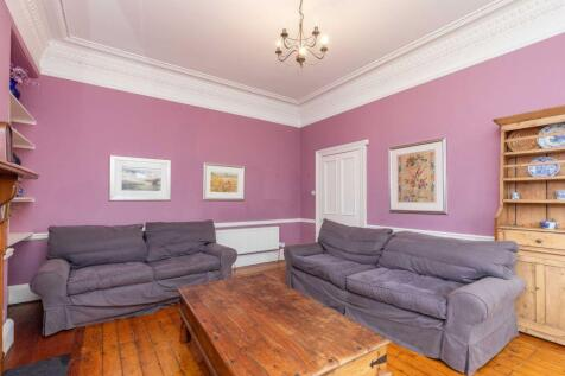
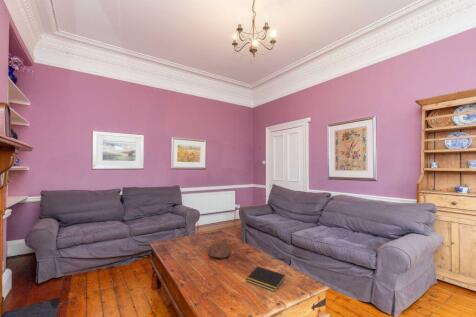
+ notepad [245,265,286,292]
+ decorative bowl [207,242,232,260]
